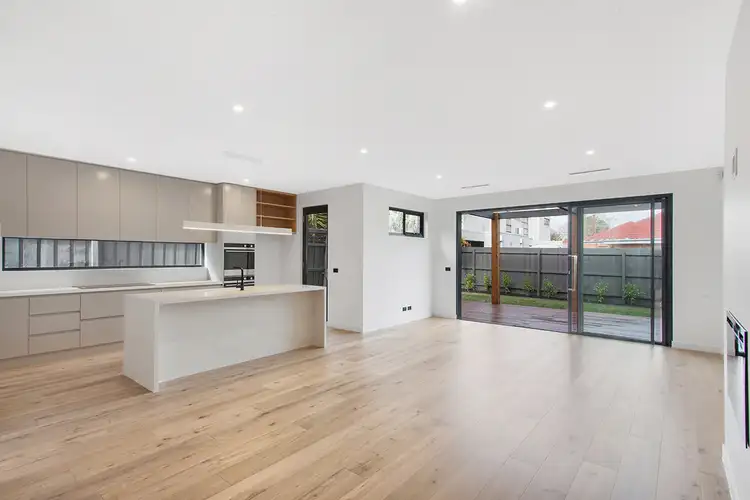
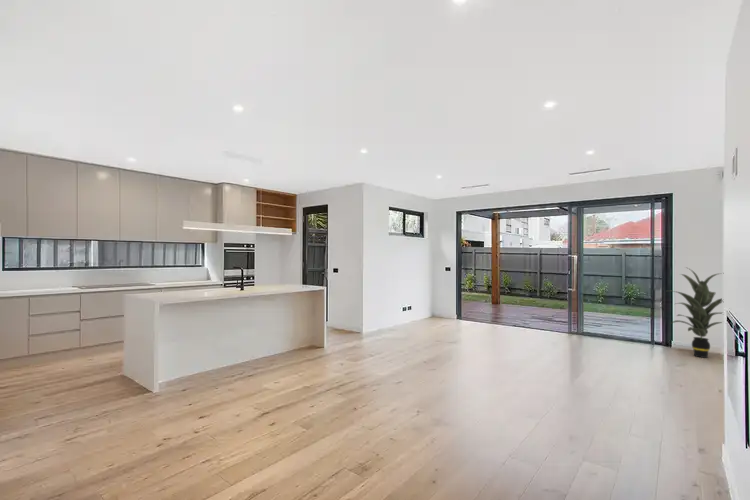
+ indoor plant [667,266,723,359]
